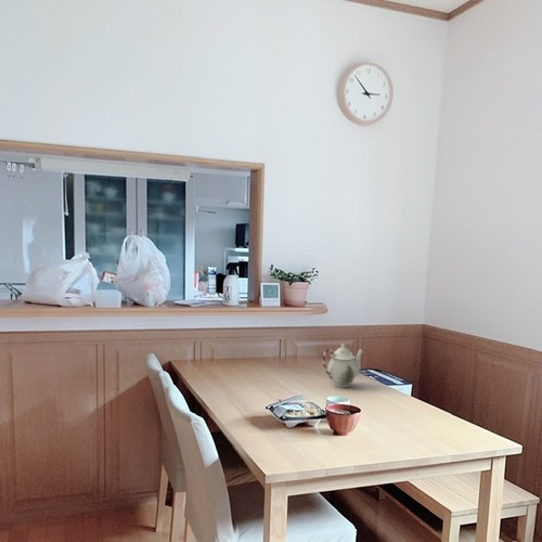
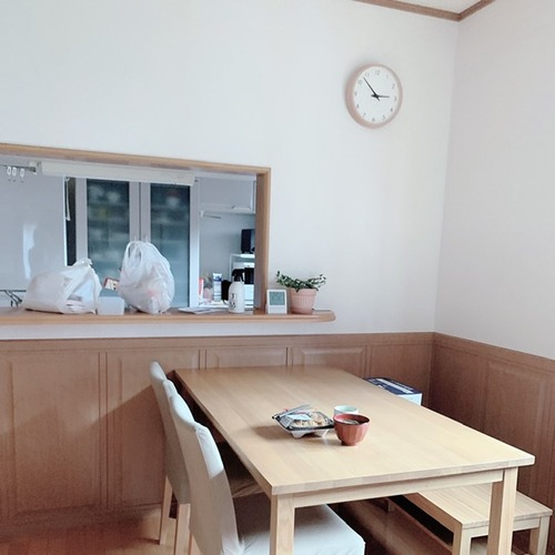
- teapot [322,343,364,388]
